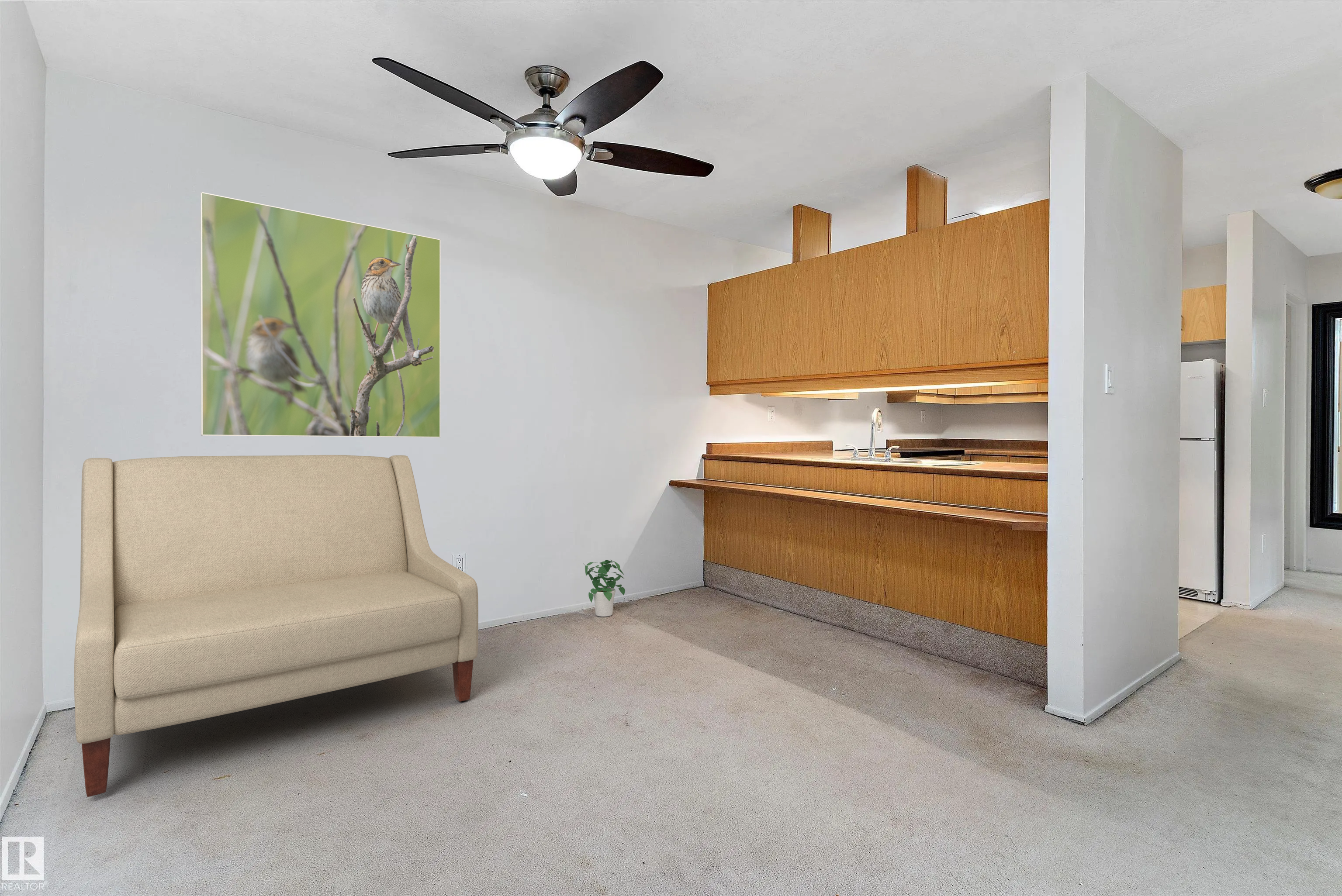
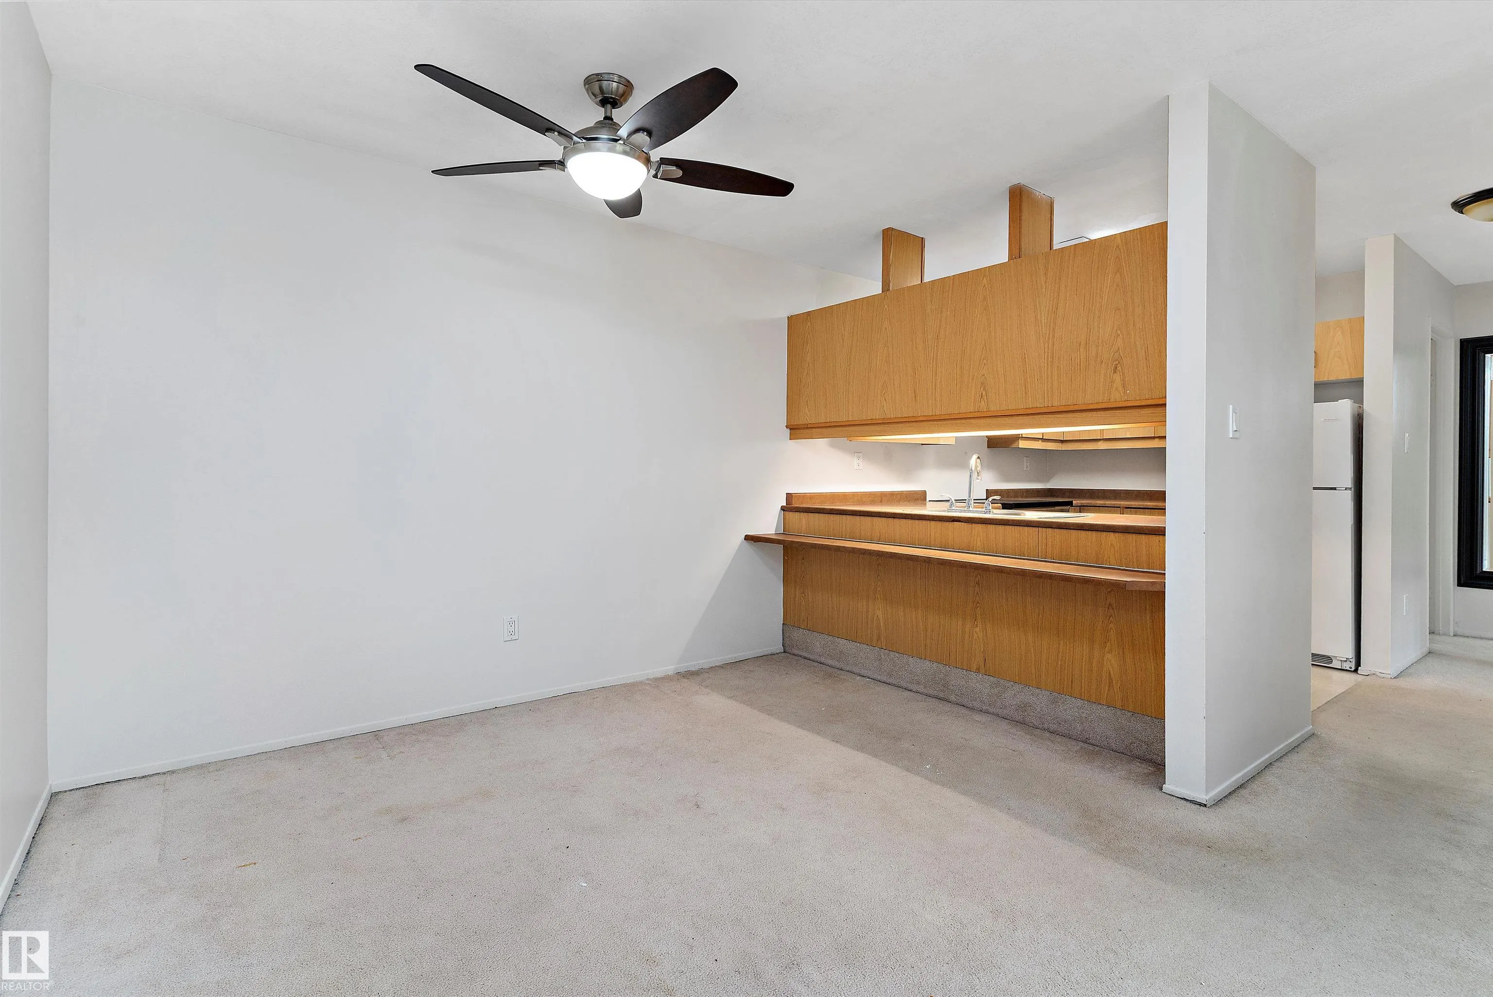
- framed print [200,192,441,438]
- sofa [74,455,479,797]
- potted plant [584,559,626,617]
